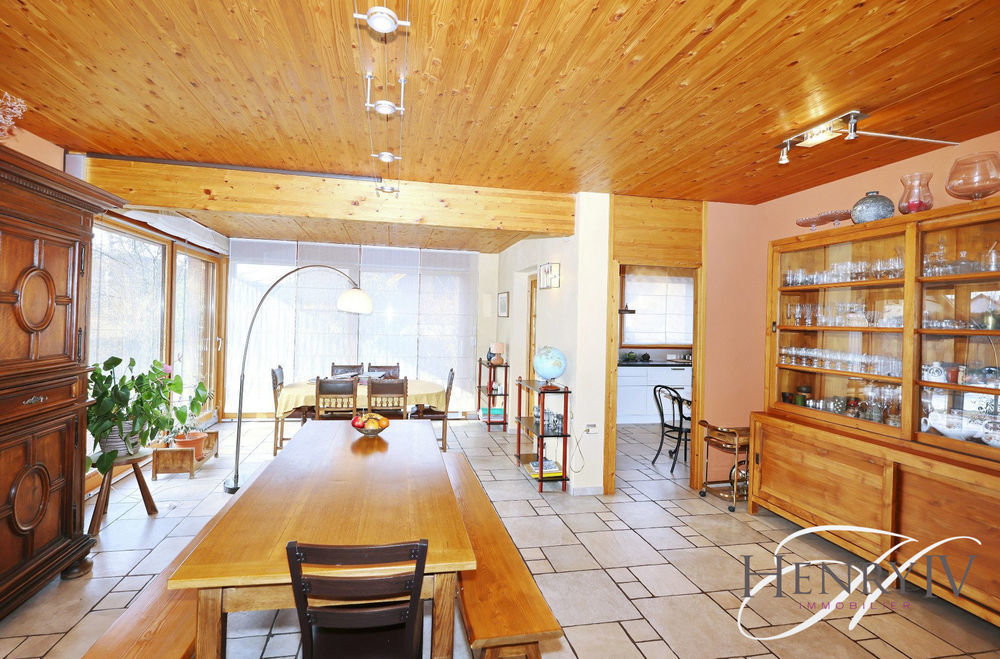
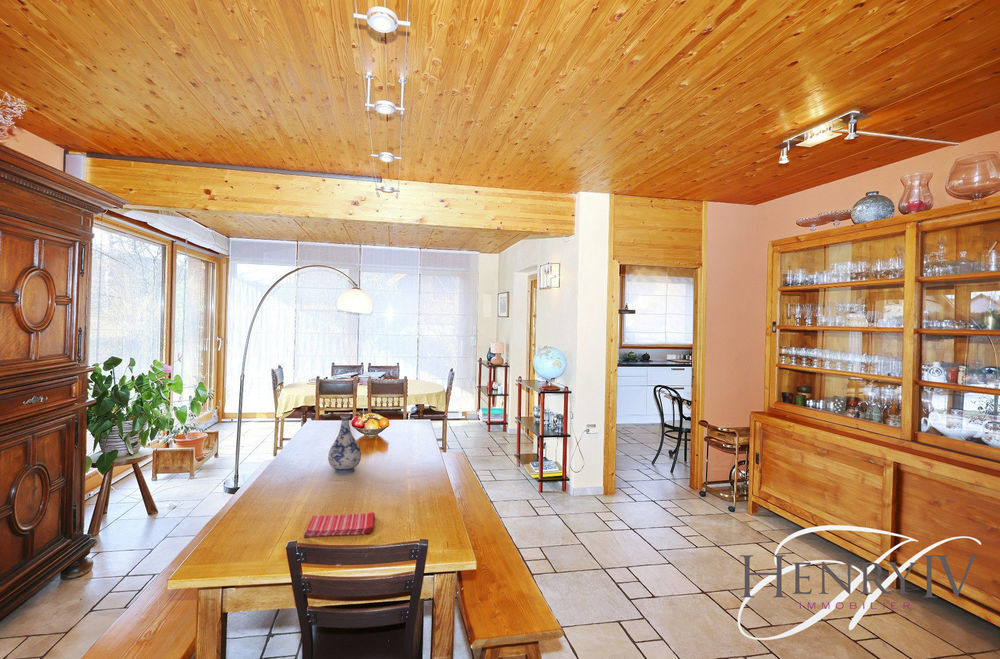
+ dish towel [302,511,376,538]
+ vase [327,414,362,475]
